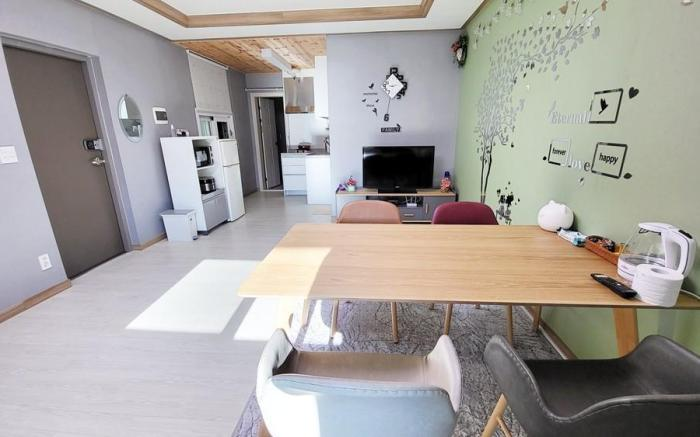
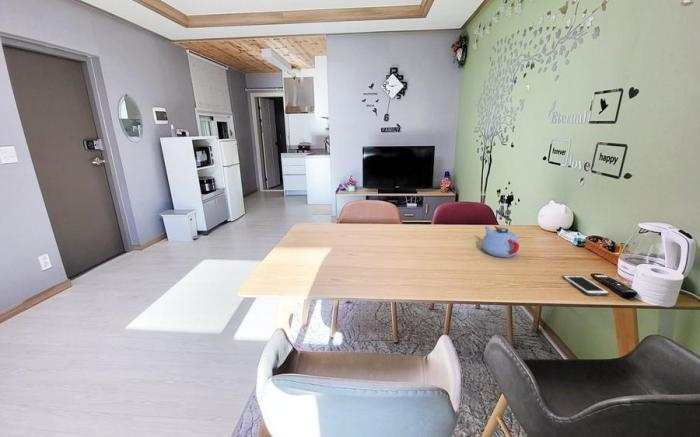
+ teapot [481,225,521,258]
+ cell phone [562,274,610,296]
